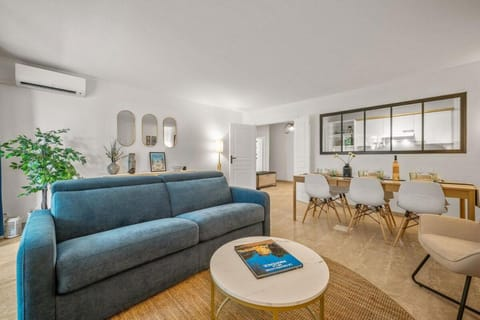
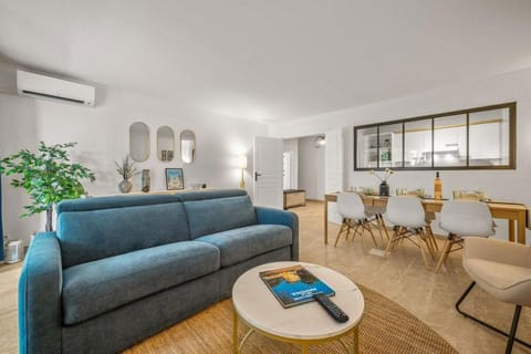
+ remote control [311,291,351,324]
